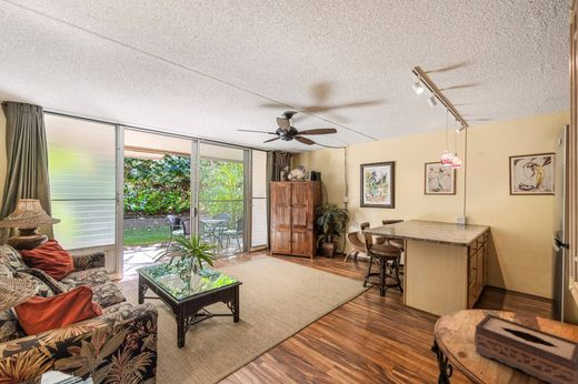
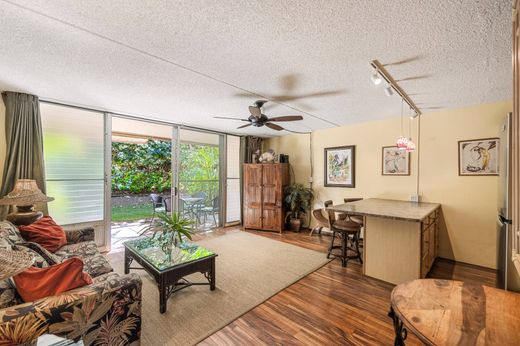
- tissue box [474,313,578,384]
